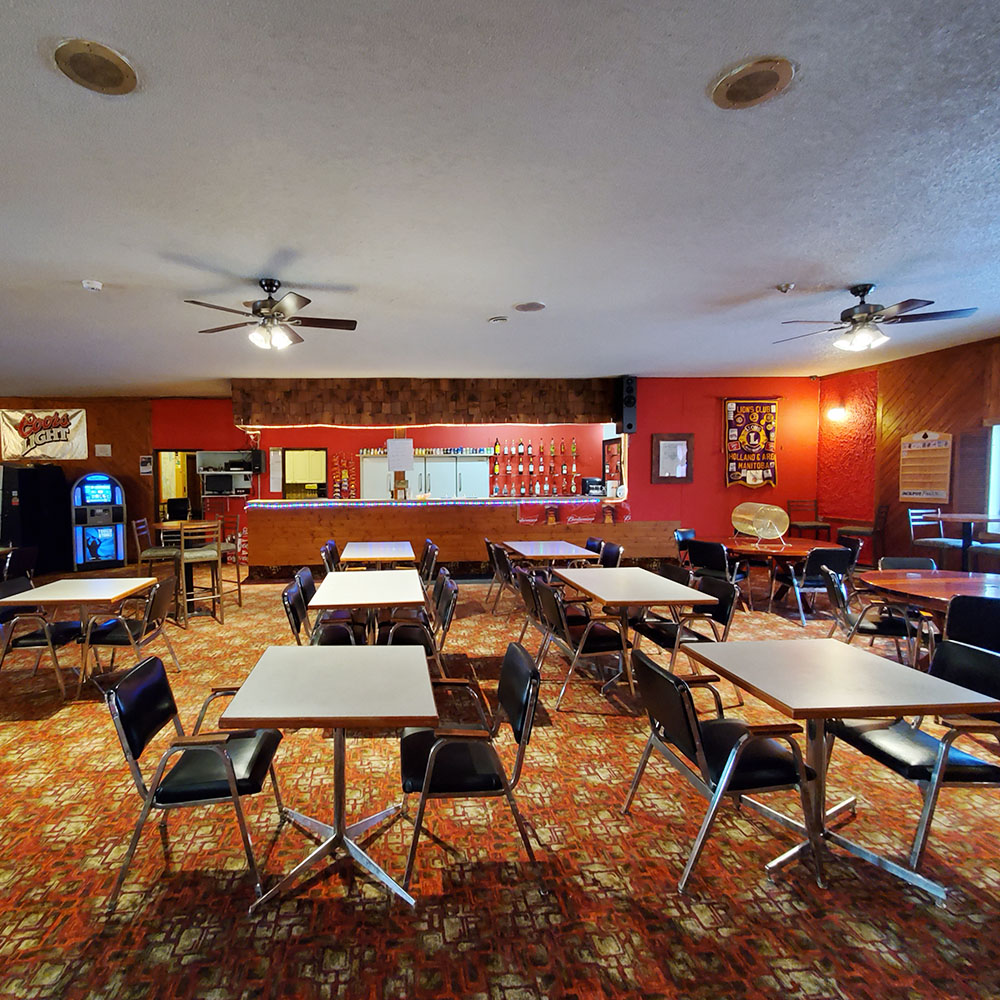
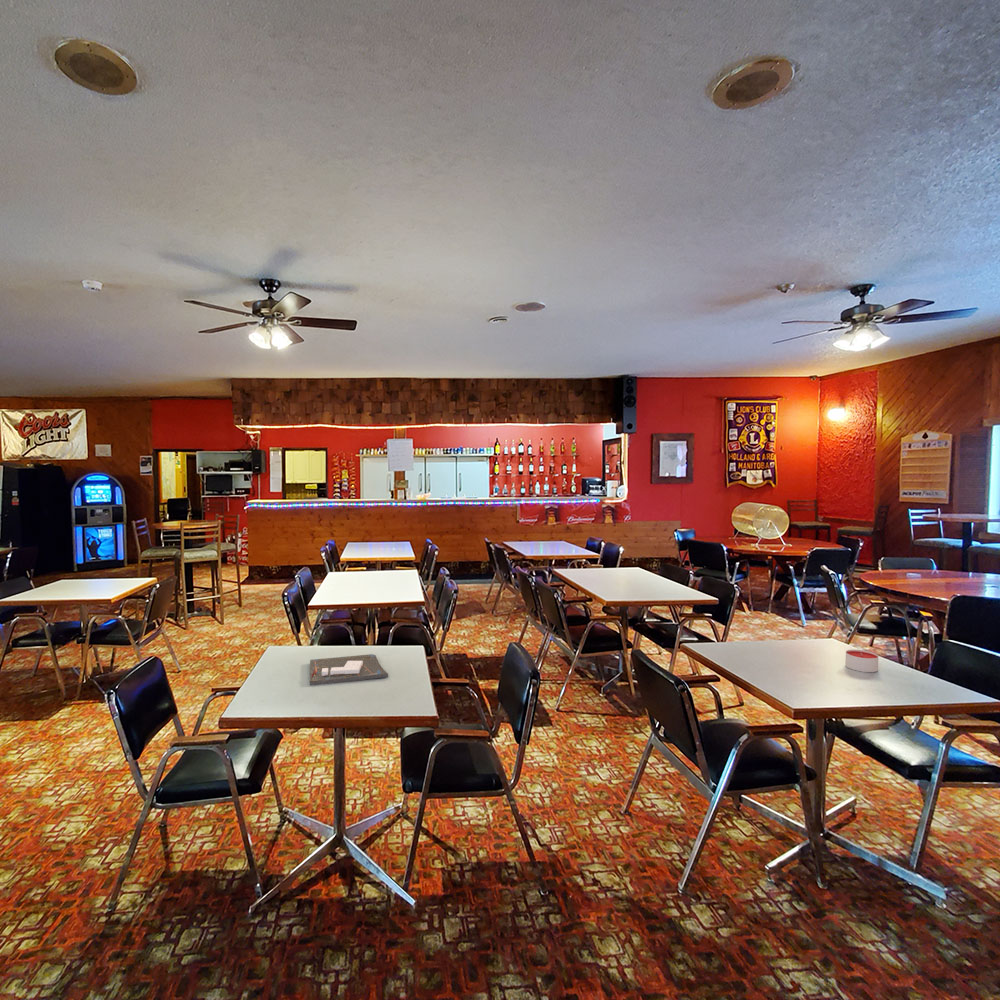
+ candle [844,649,879,673]
+ board game [309,653,389,686]
